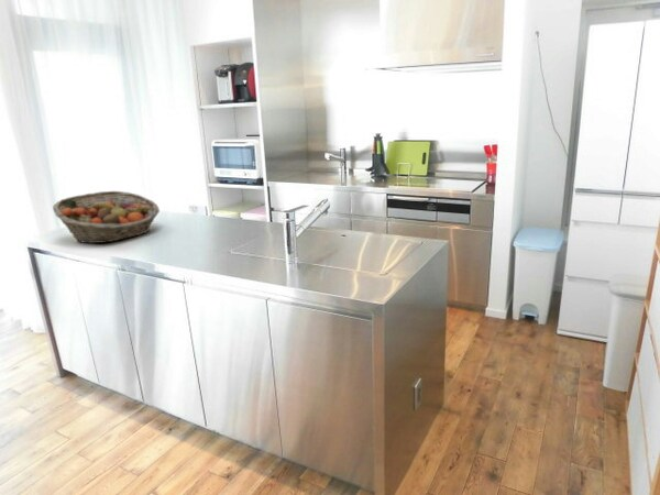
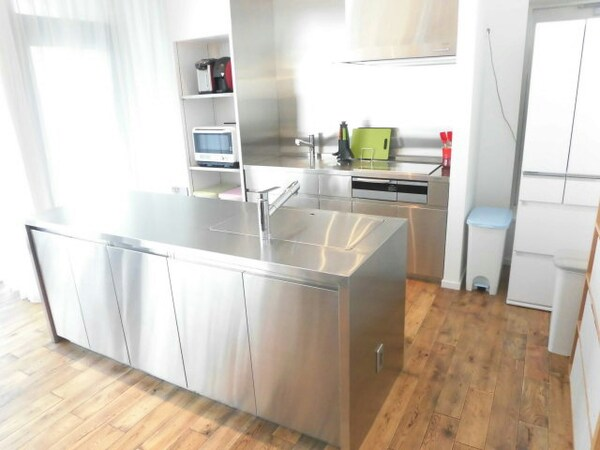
- fruit basket [52,190,161,244]
